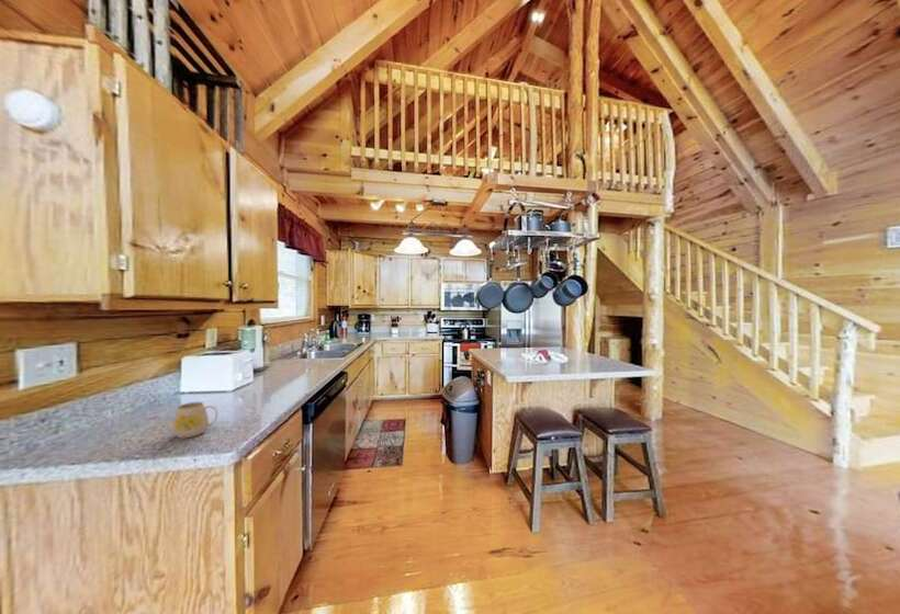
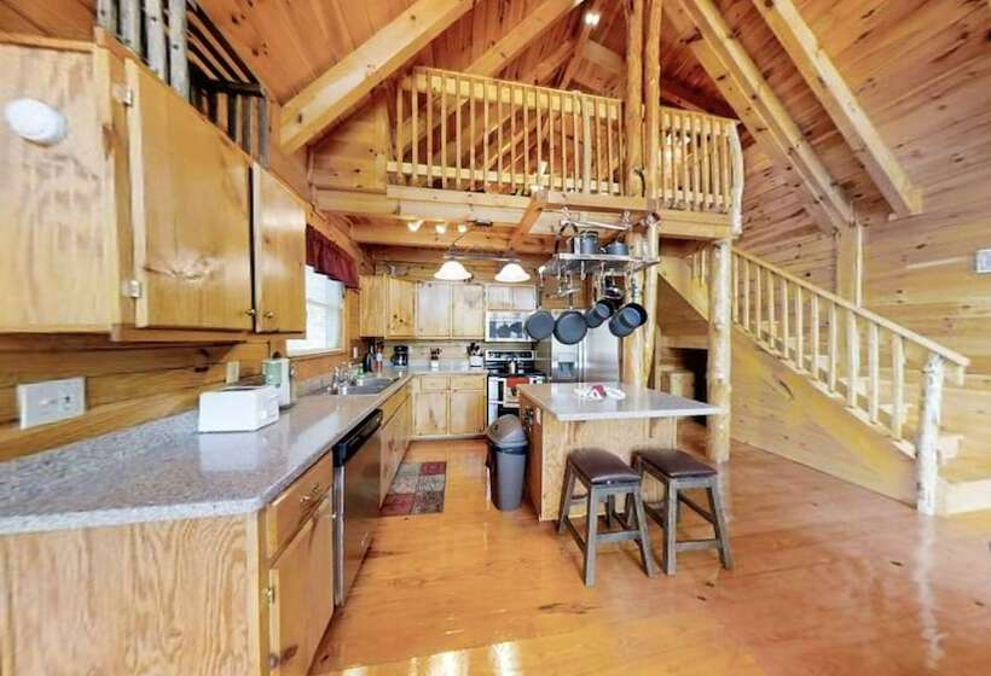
- mug [171,401,218,440]
